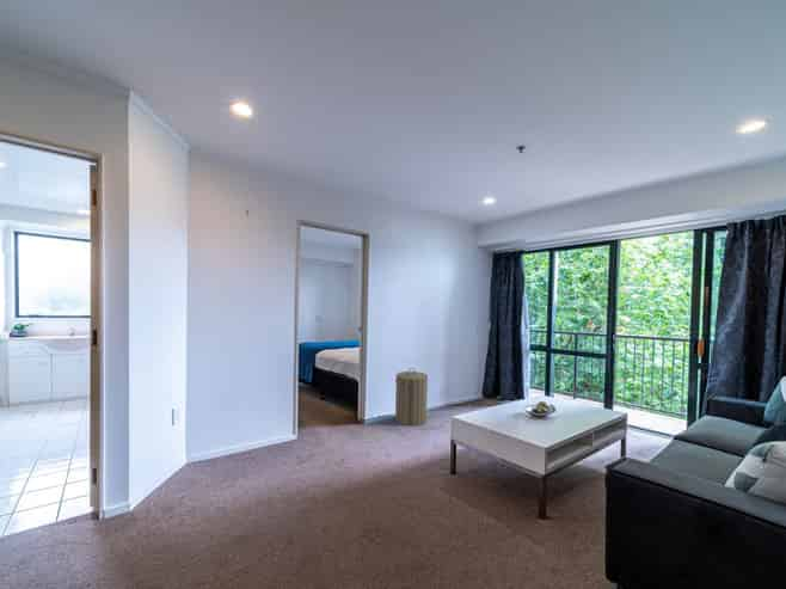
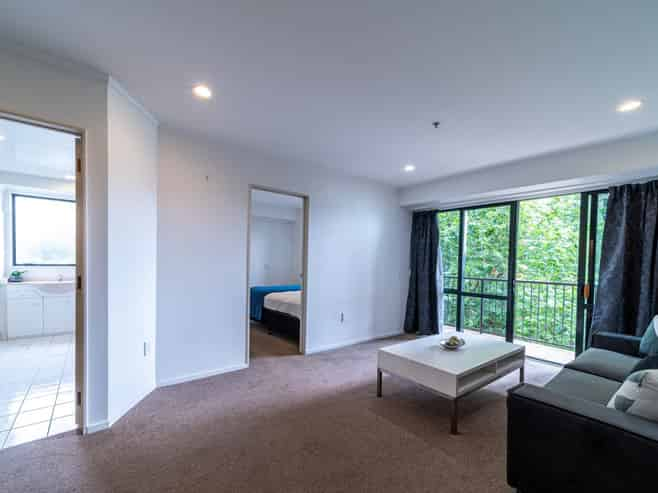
- laundry hamper [394,367,429,427]
